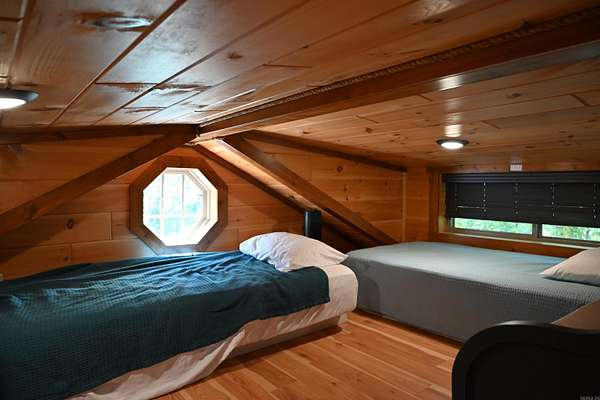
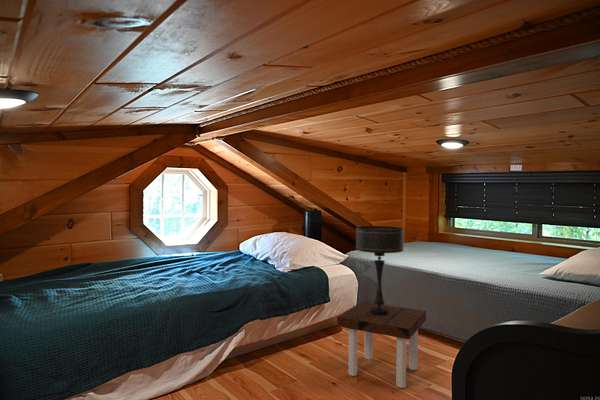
+ side table [336,301,427,389]
+ table lamp [355,225,404,316]
